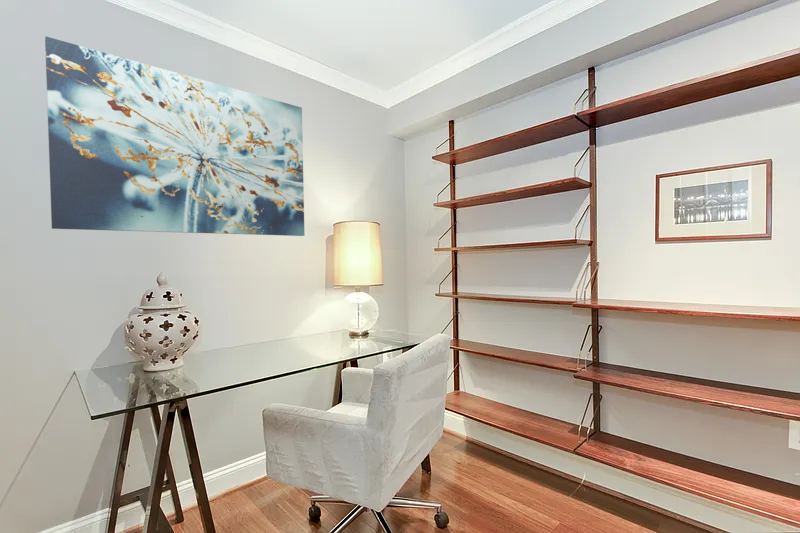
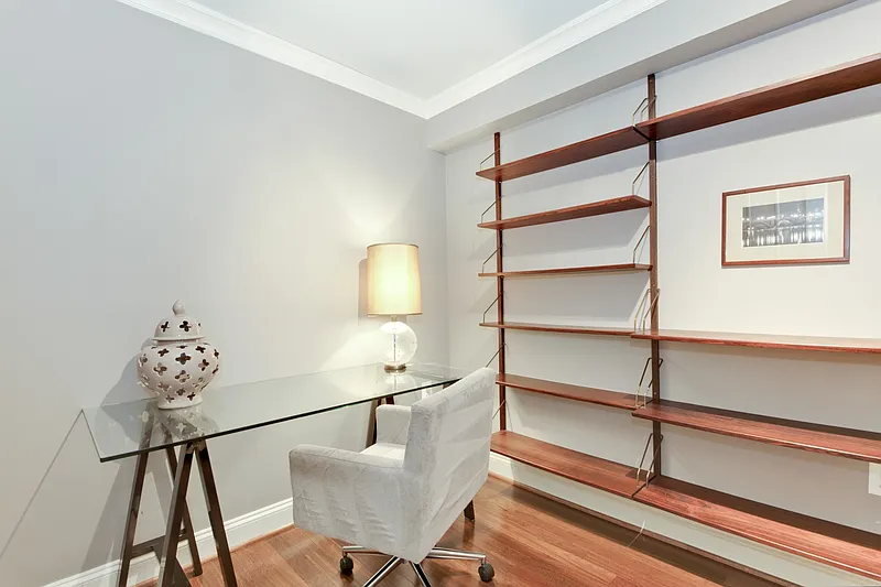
- wall art [44,36,306,237]
